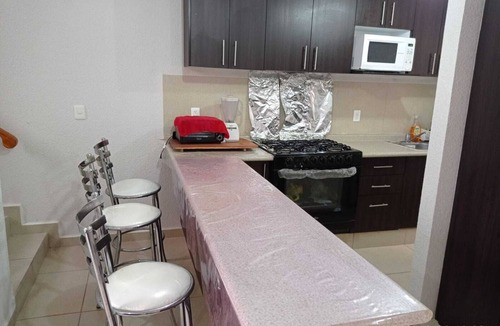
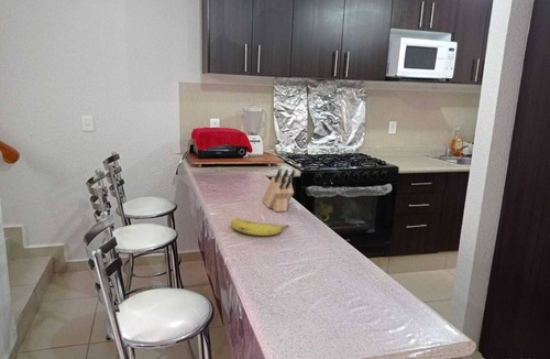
+ fruit [230,217,289,237]
+ knife block [261,167,296,213]
